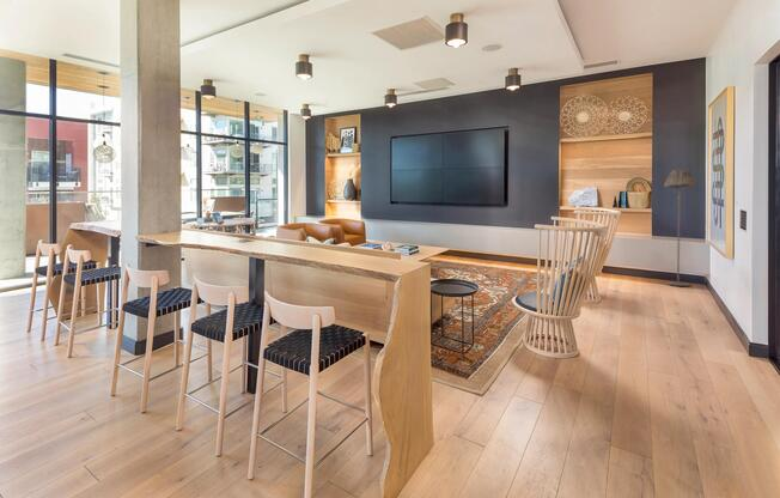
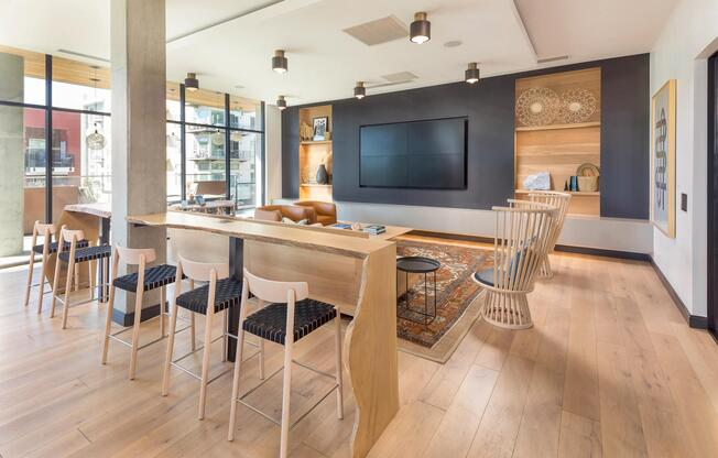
- floor lamp [663,168,696,287]
